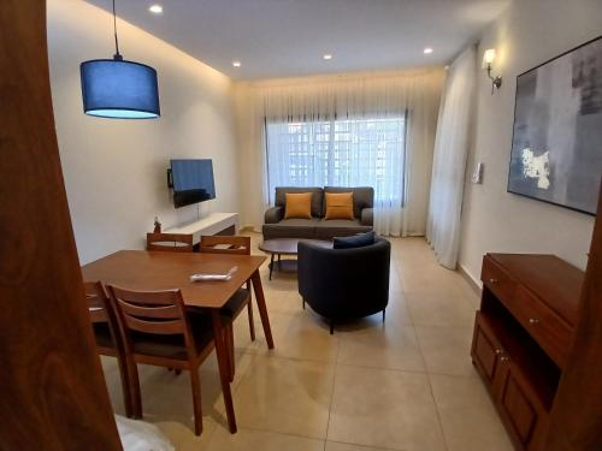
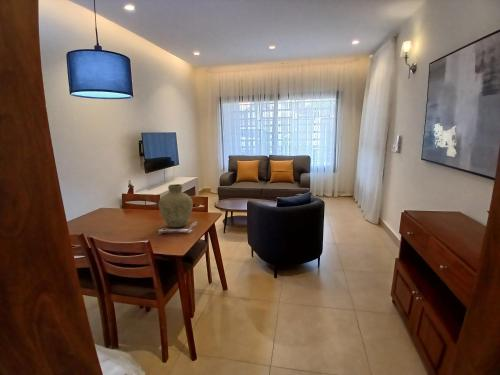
+ vase [158,183,194,228]
